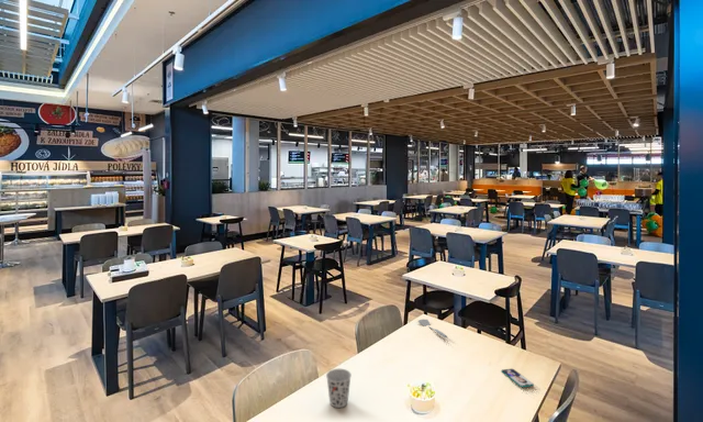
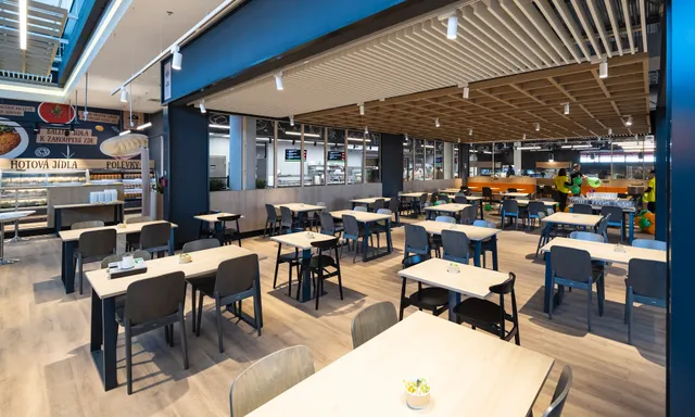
- cup [325,368,353,409]
- smartphone [500,368,535,388]
- spatula [417,319,448,338]
